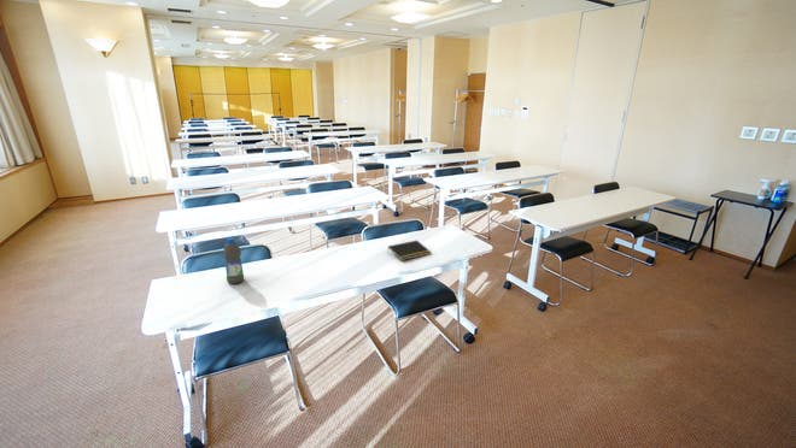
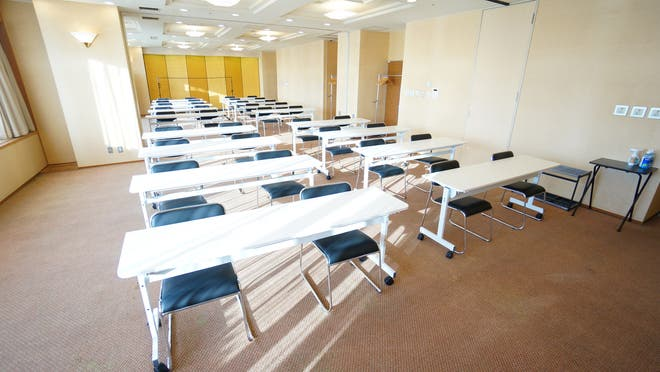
- notepad [386,240,432,261]
- water bottle [222,236,245,285]
